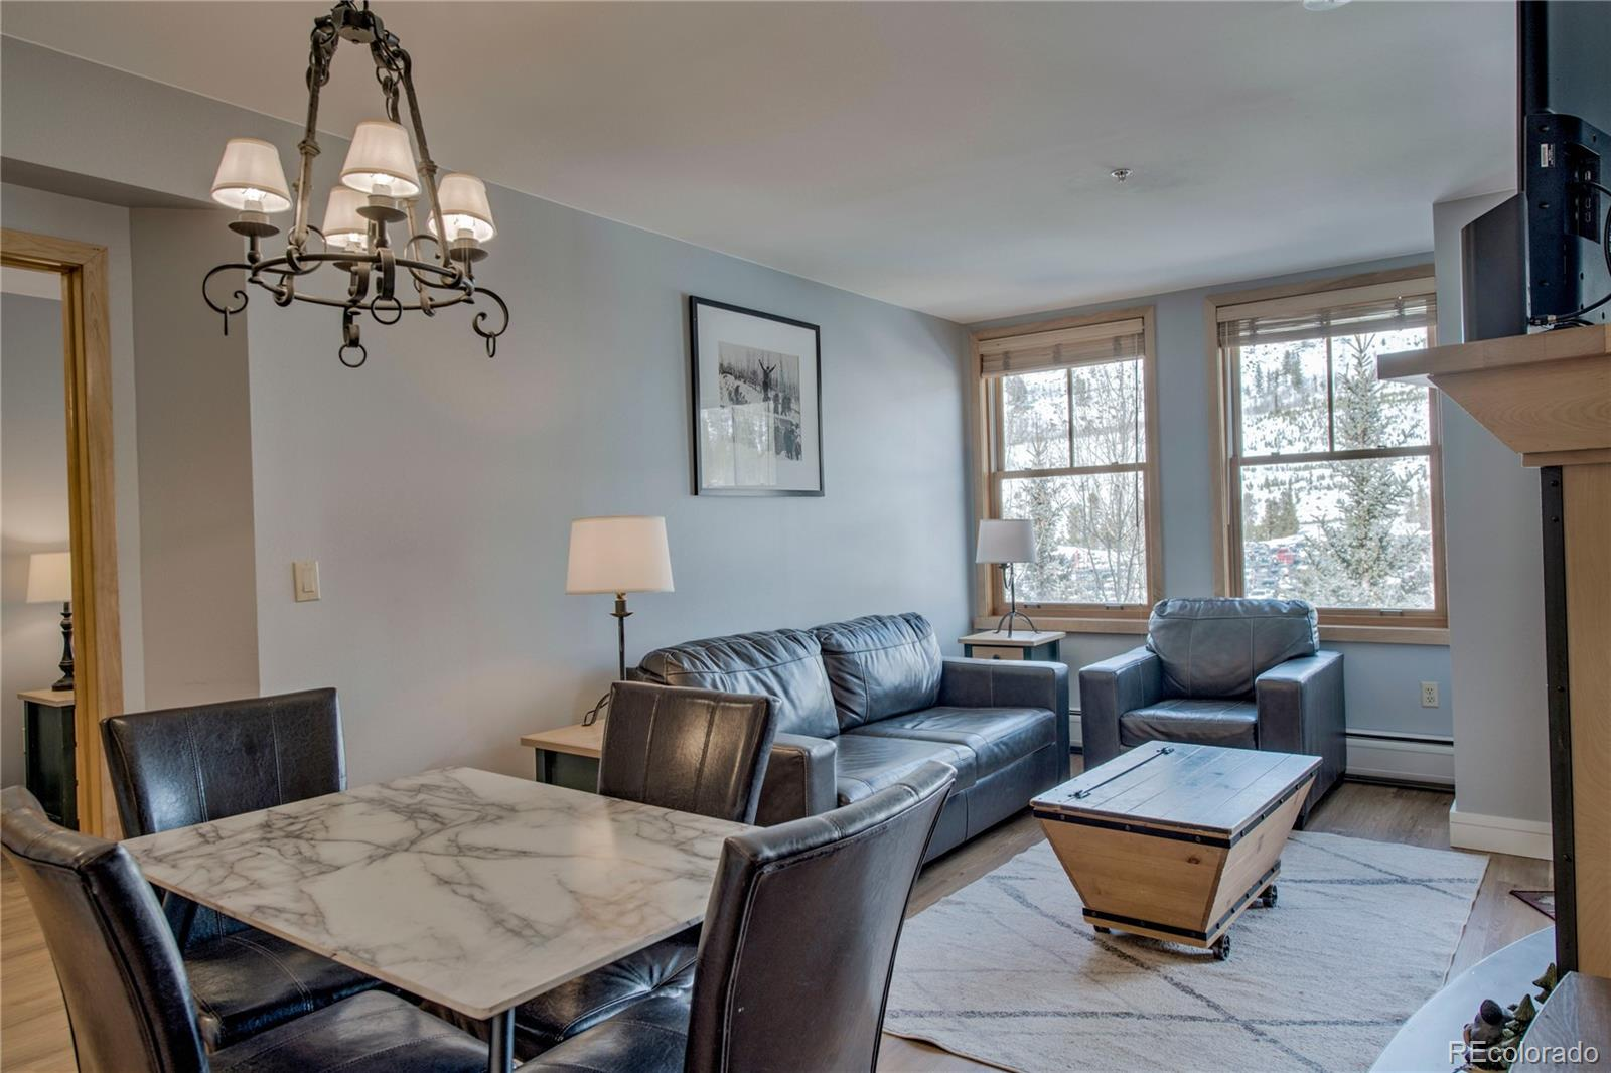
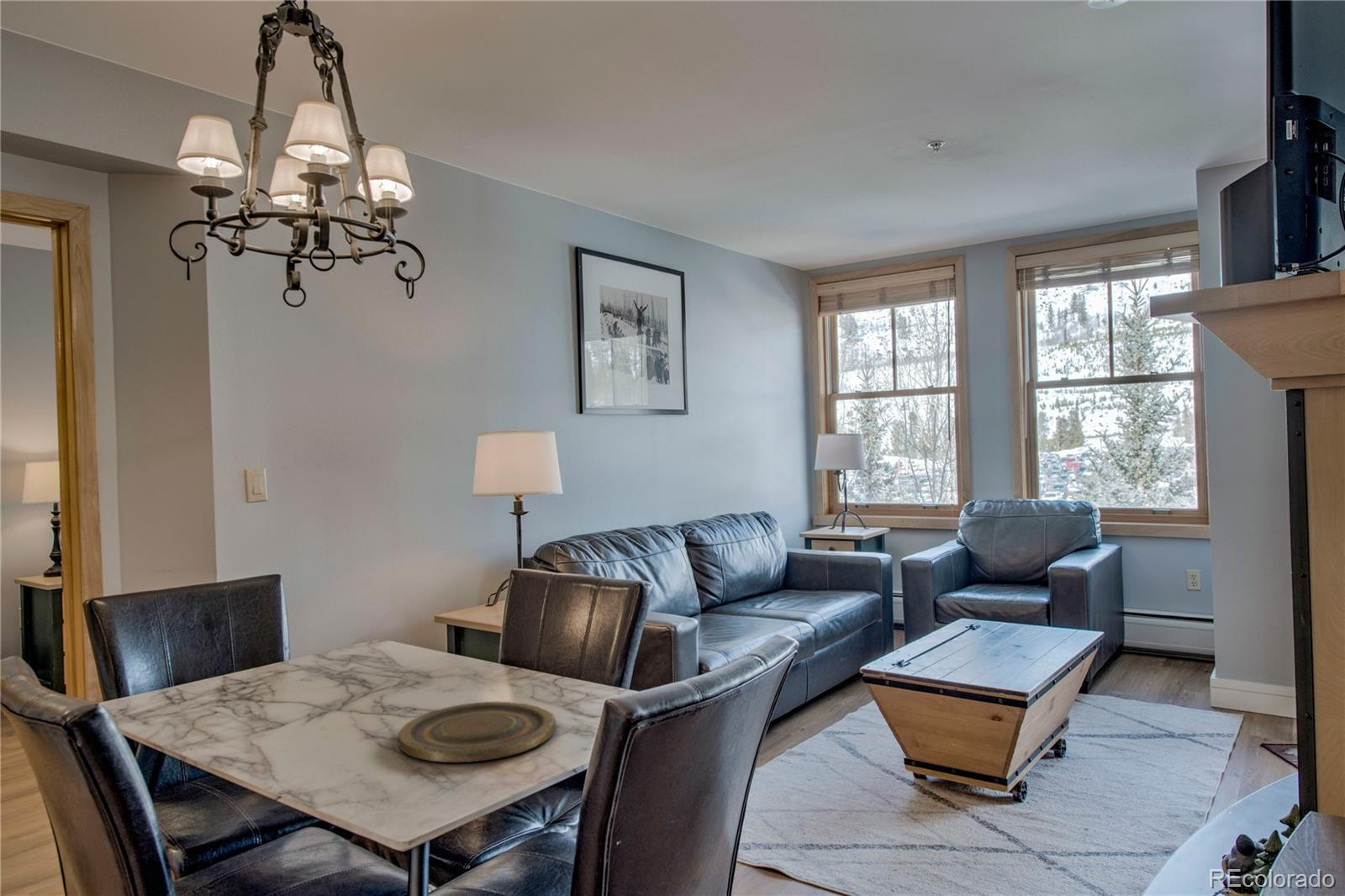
+ plate [398,701,556,763]
